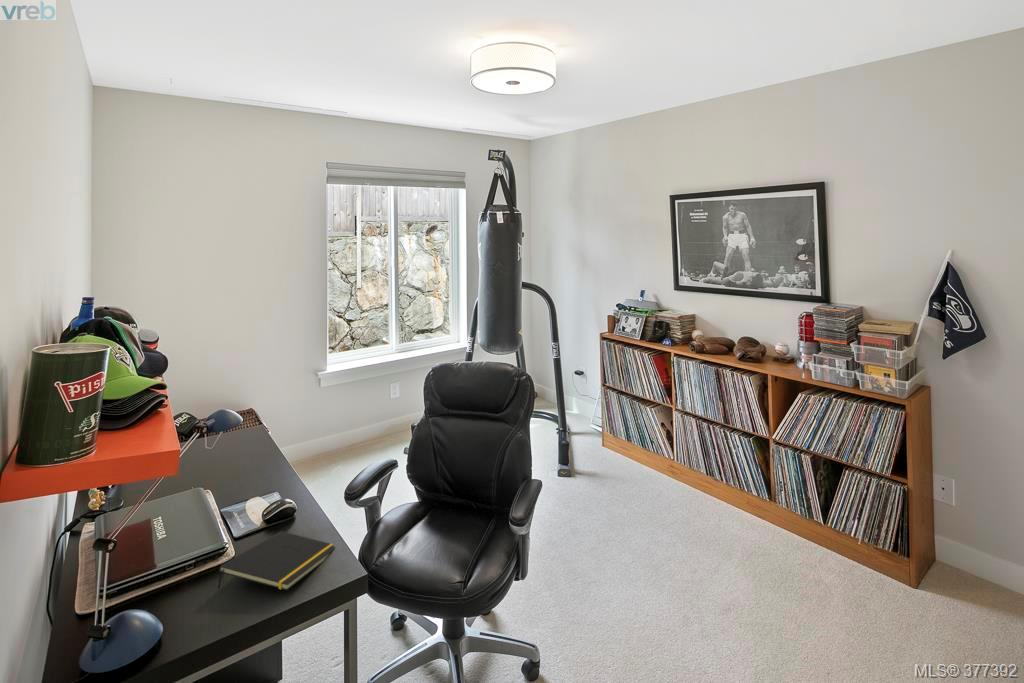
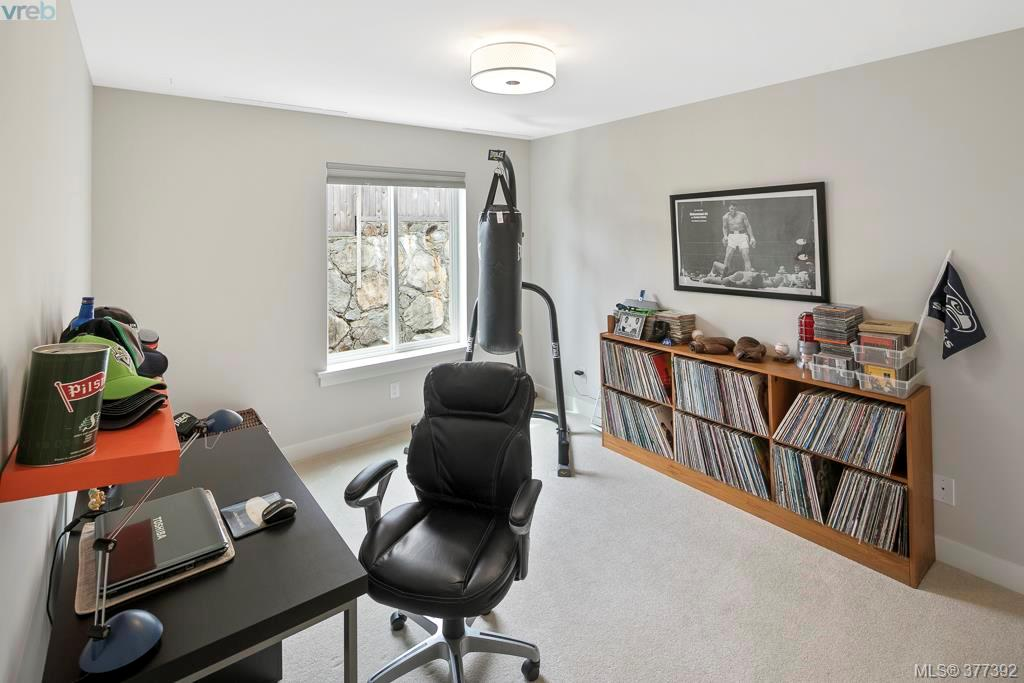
- notepad [217,530,336,592]
